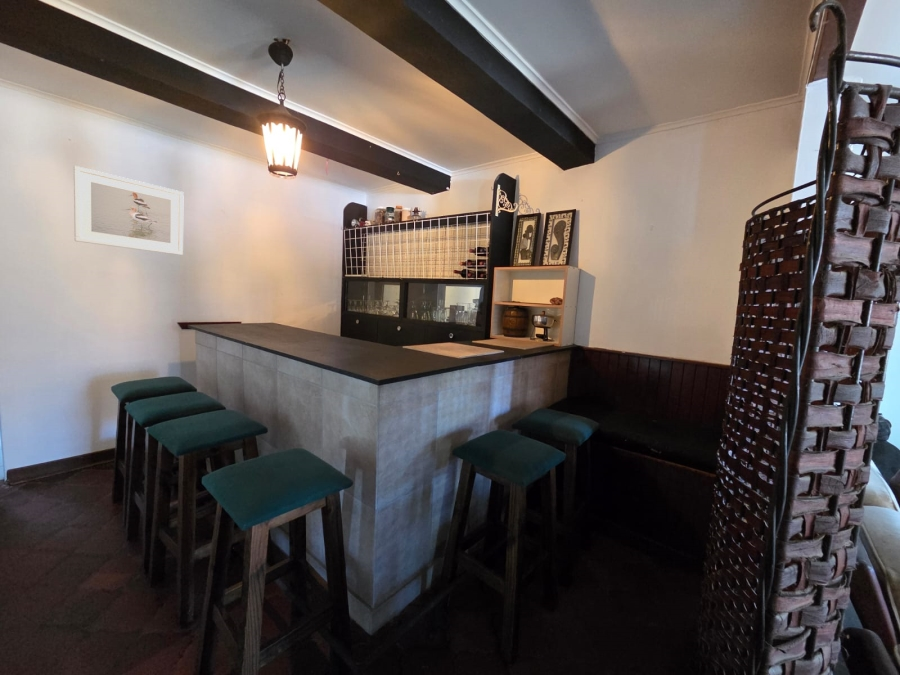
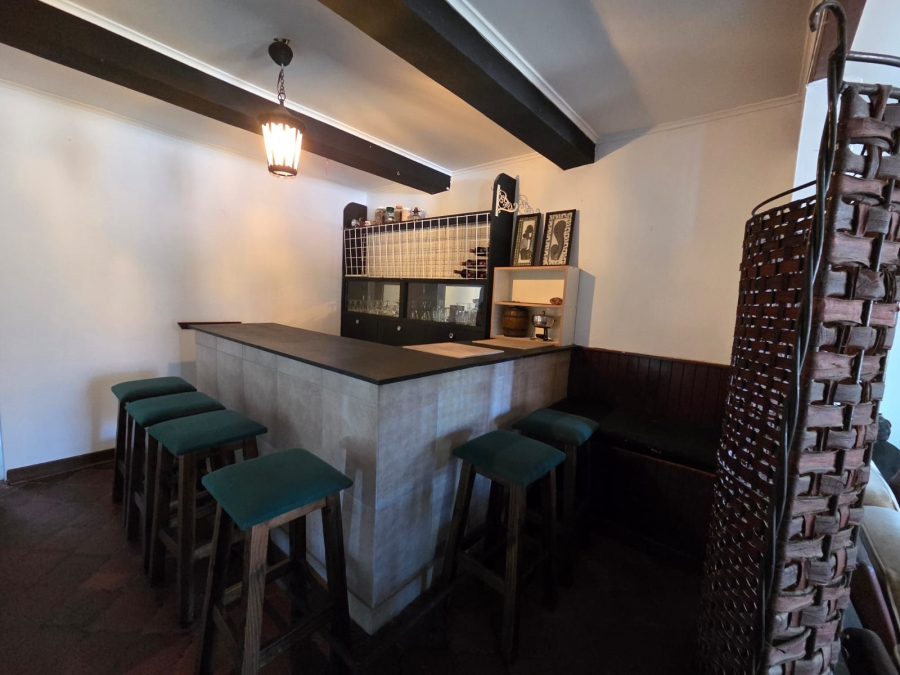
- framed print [73,165,185,256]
